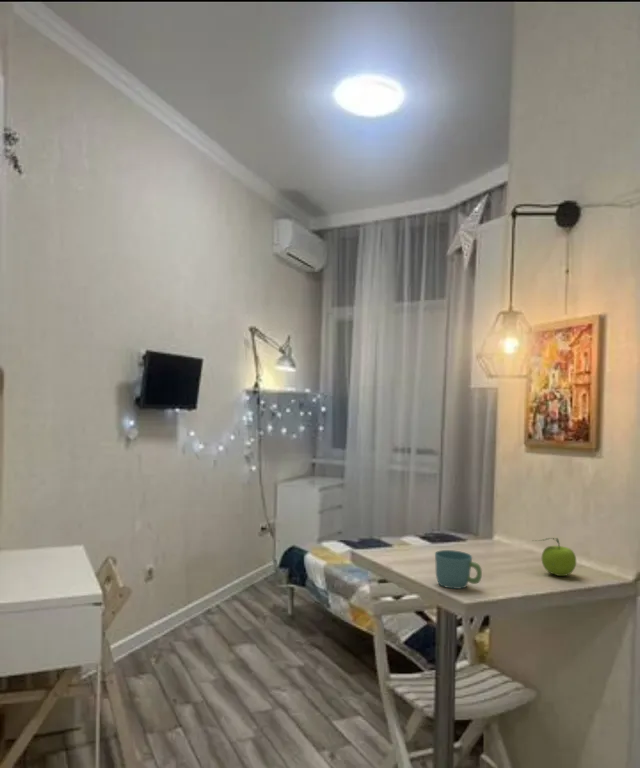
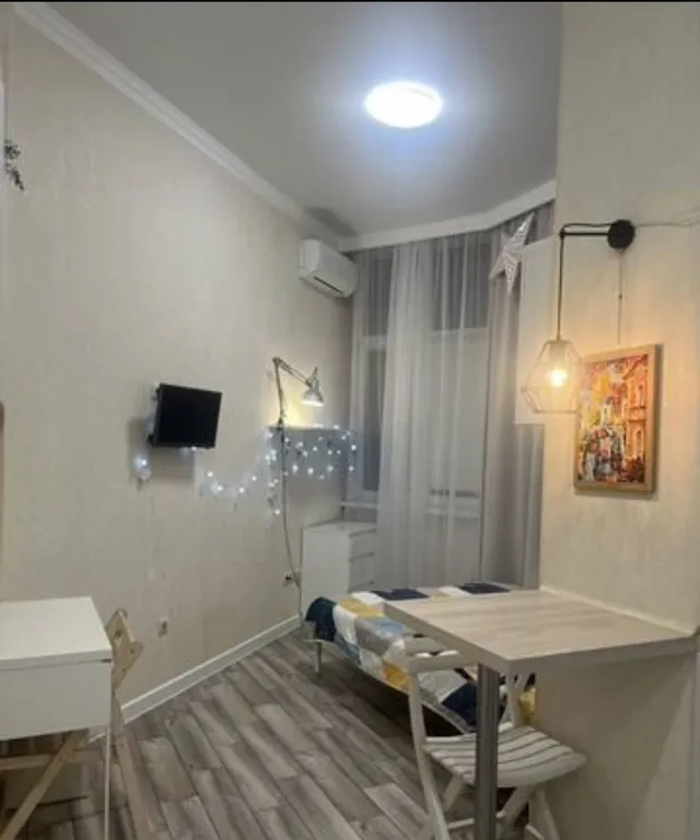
- fruit [533,537,577,577]
- mug [434,549,483,590]
